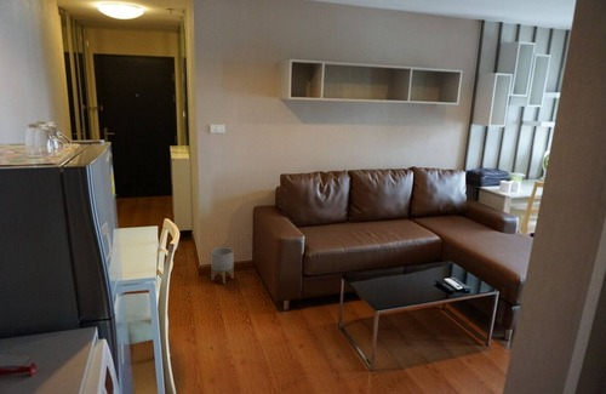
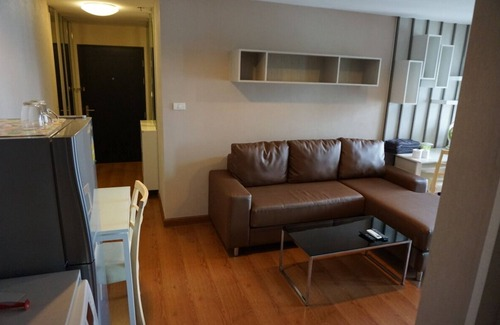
- planter [210,246,235,285]
